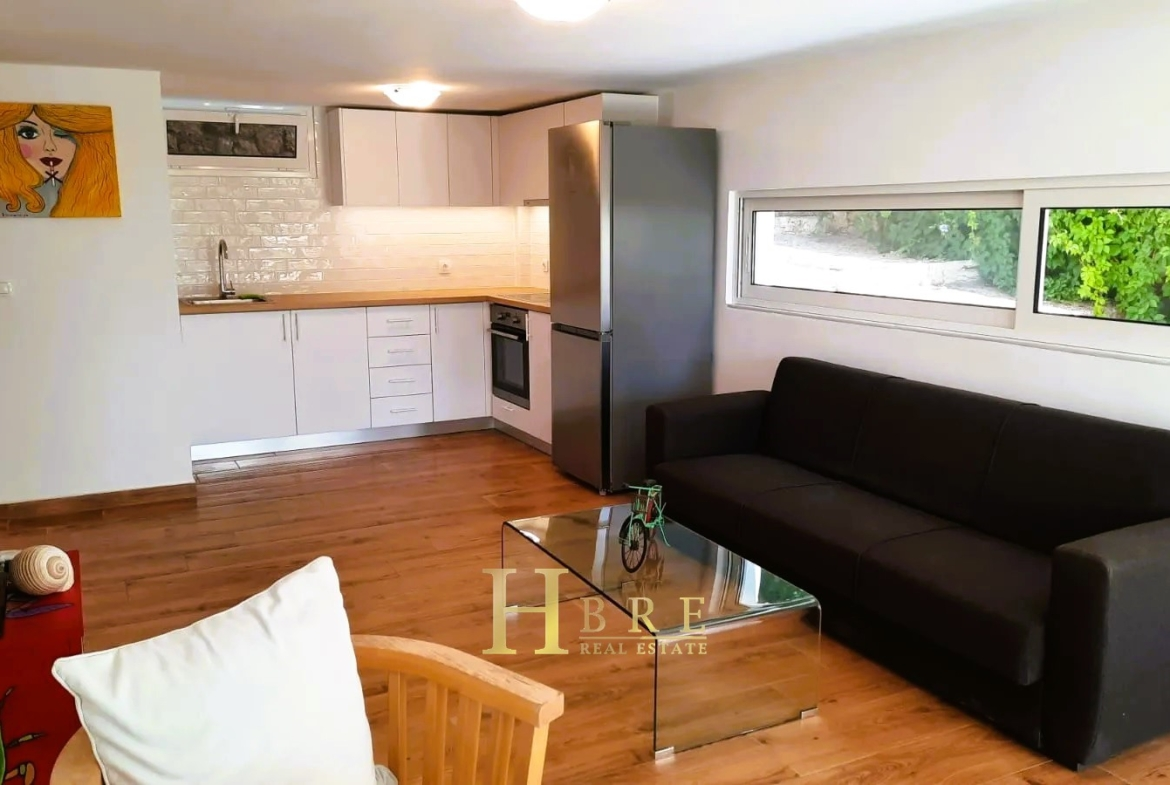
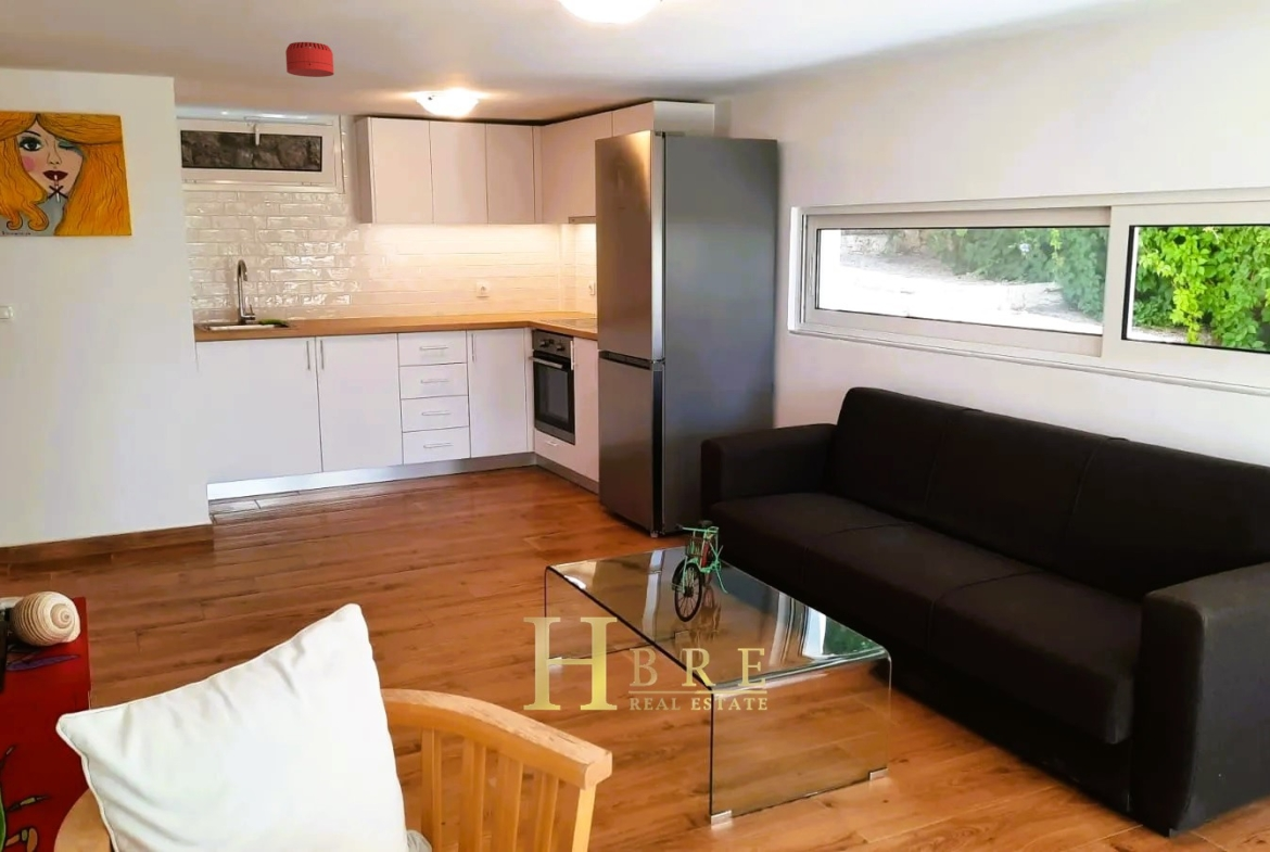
+ smoke detector [284,41,335,78]
